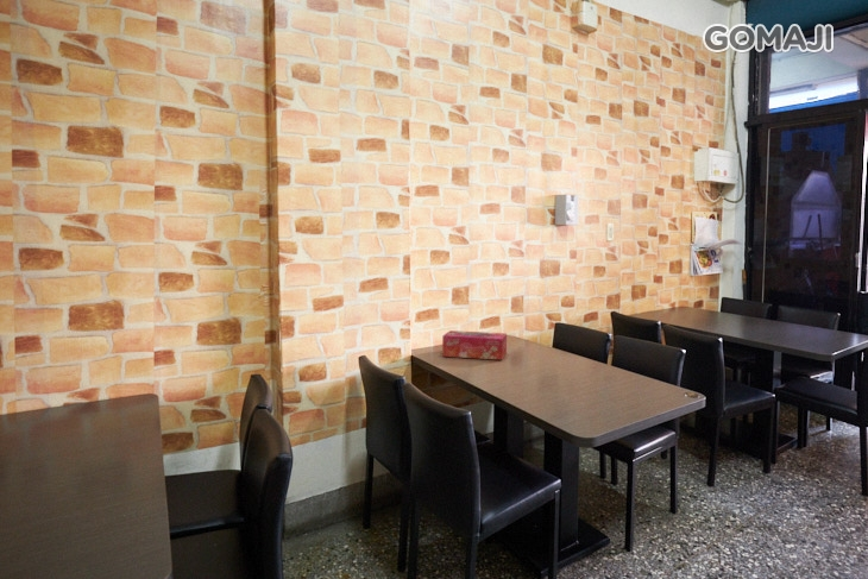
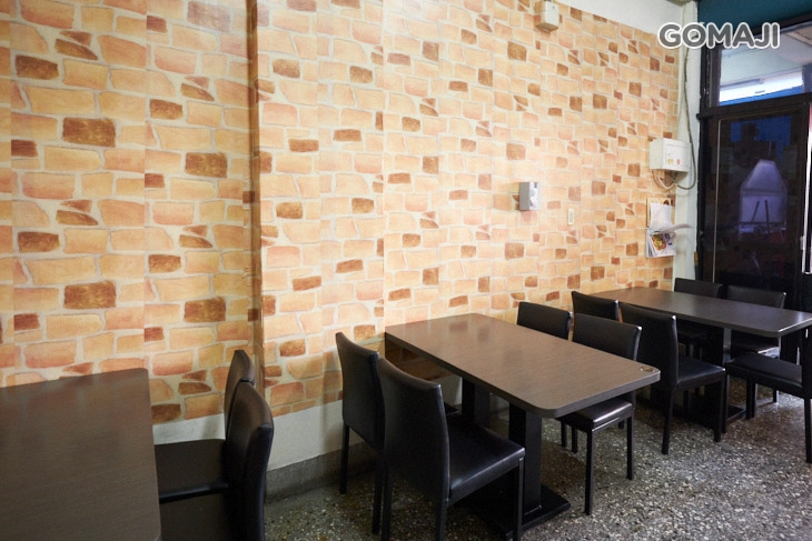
- tissue box [441,329,508,361]
